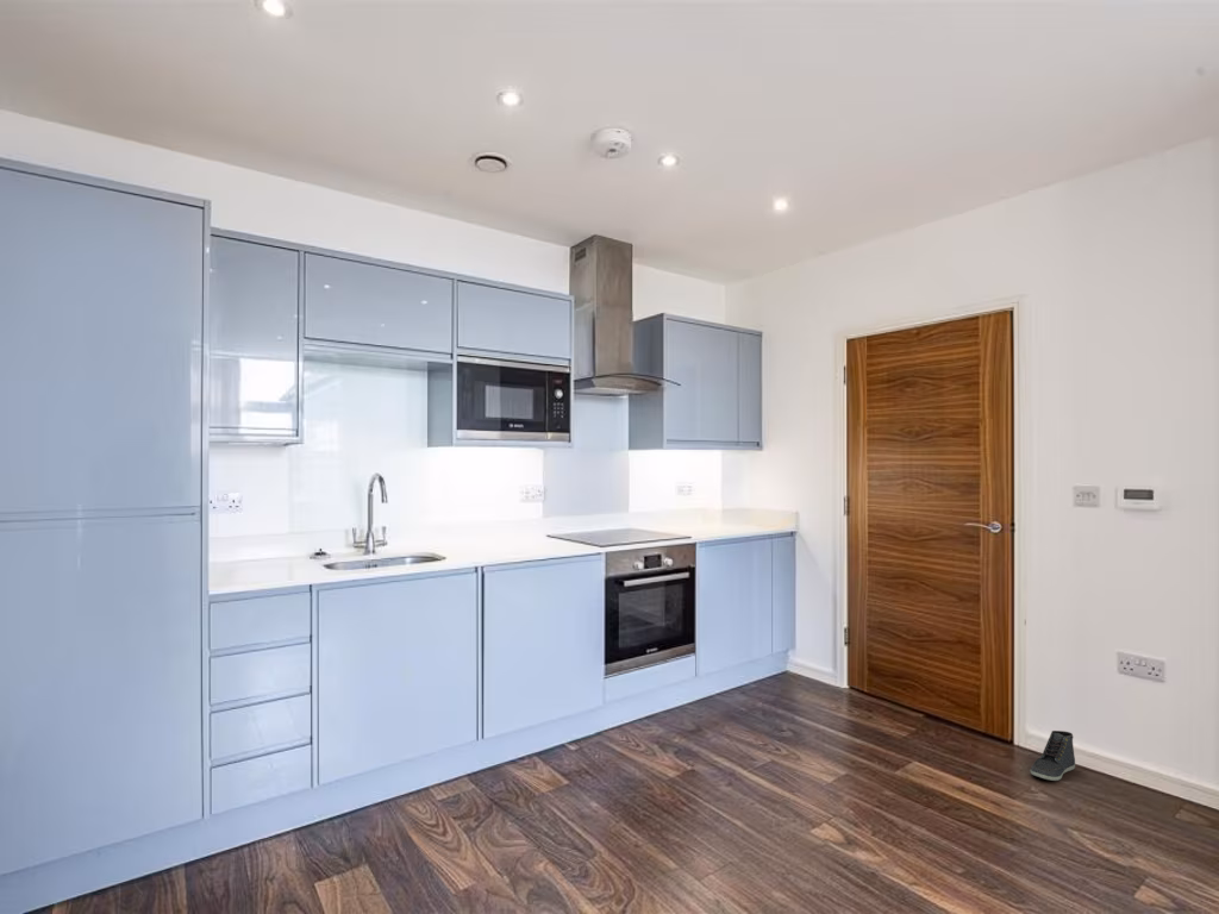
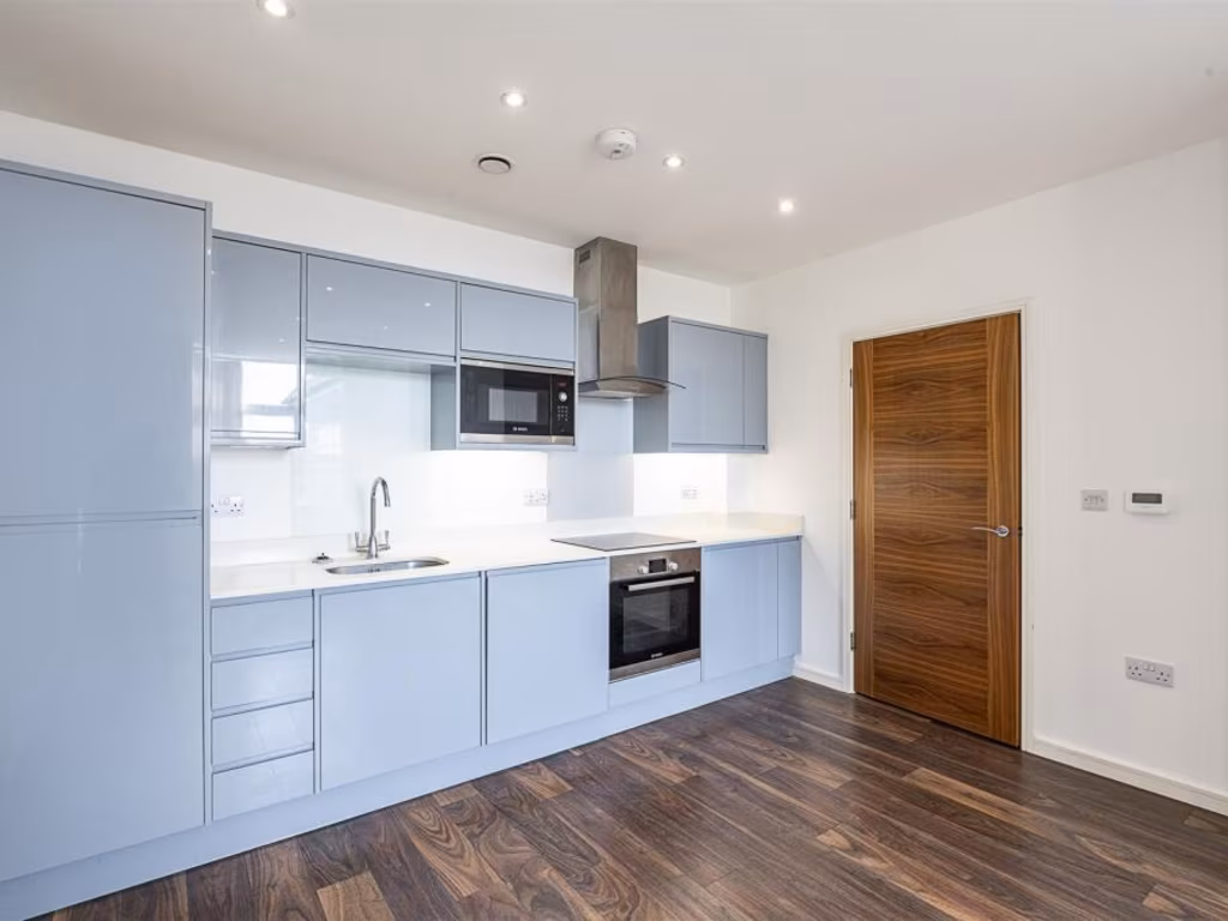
- sneaker [1030,730,1076,782]
